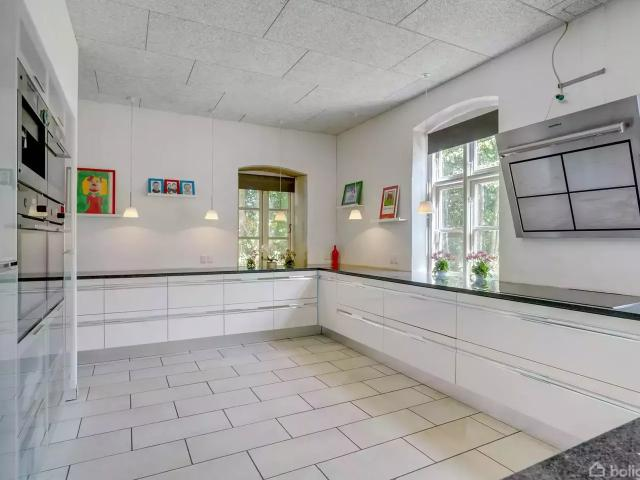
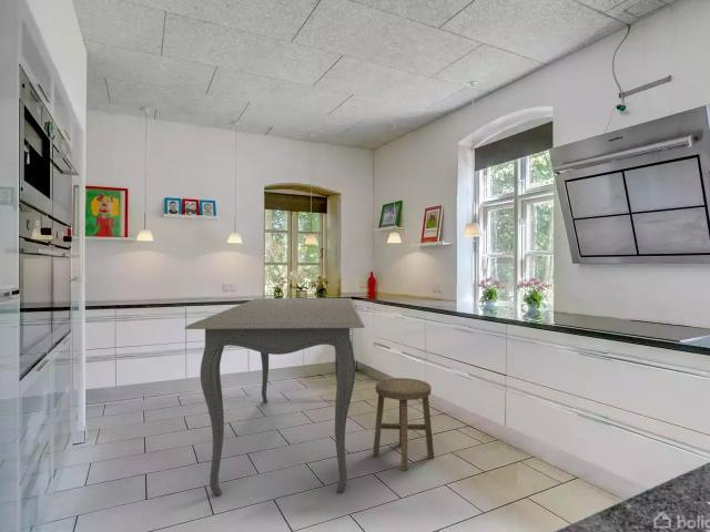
+ dining table [184,297,366,497]
+ stool [372,377,435,471]
